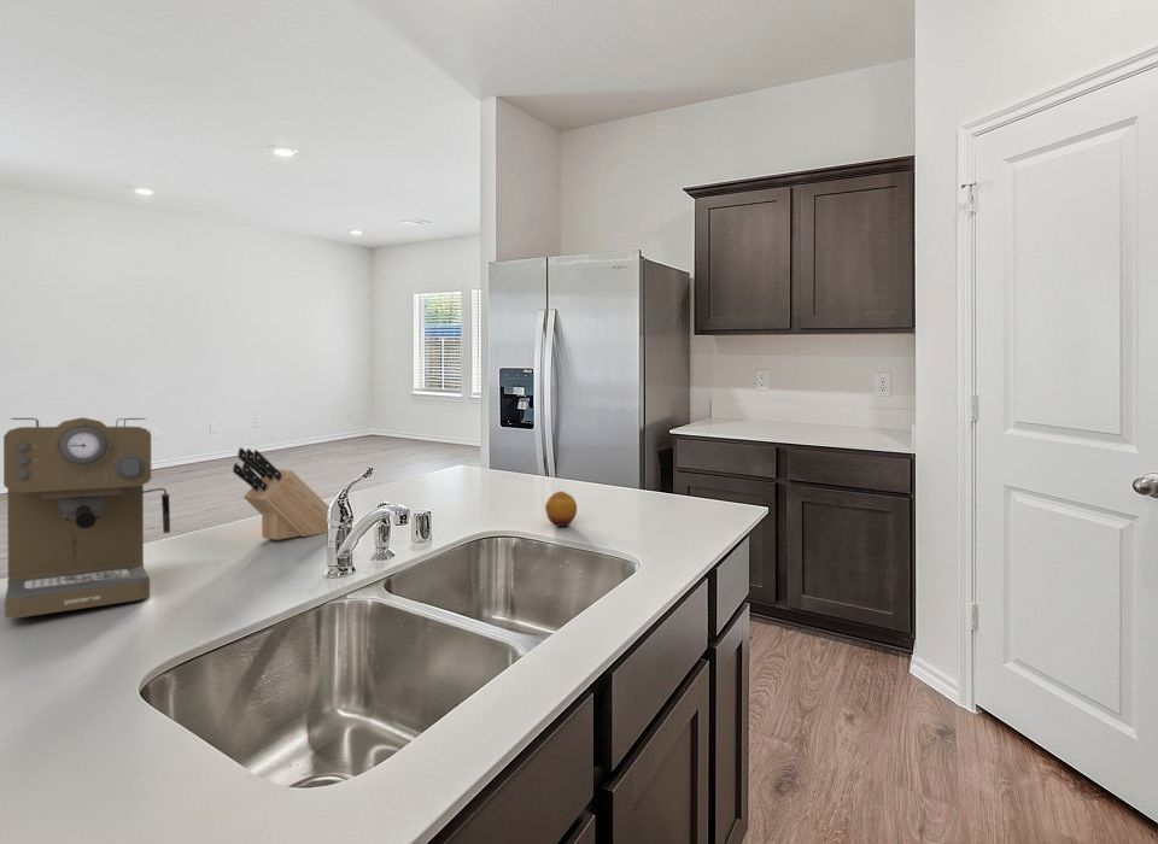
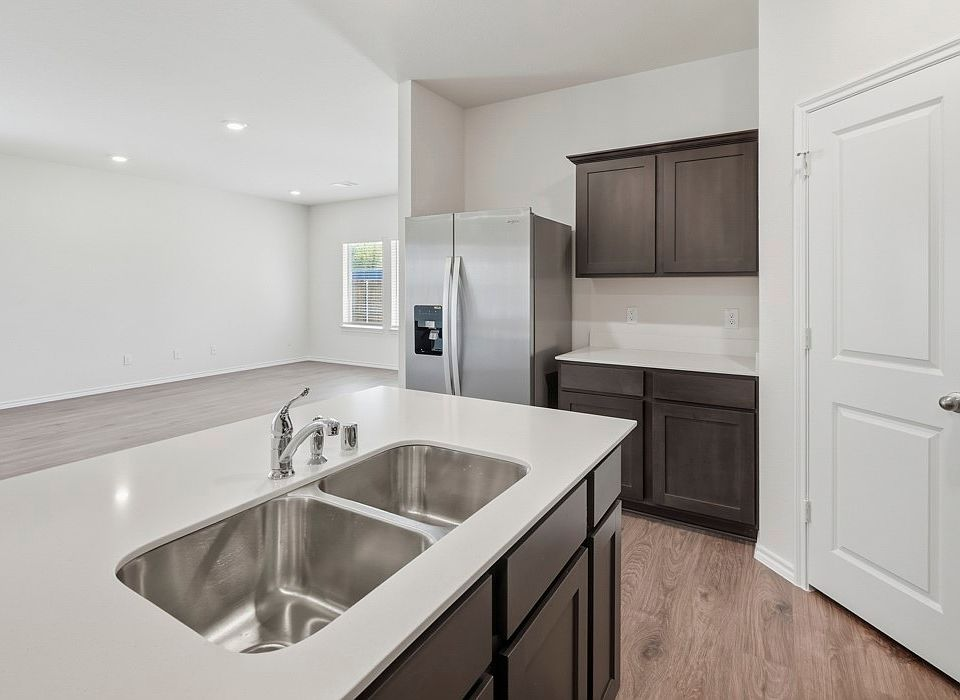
- knife block [232,446,331,541]
- coffee maker [2,416,171,620]
- fruit [544,491,578,528]
